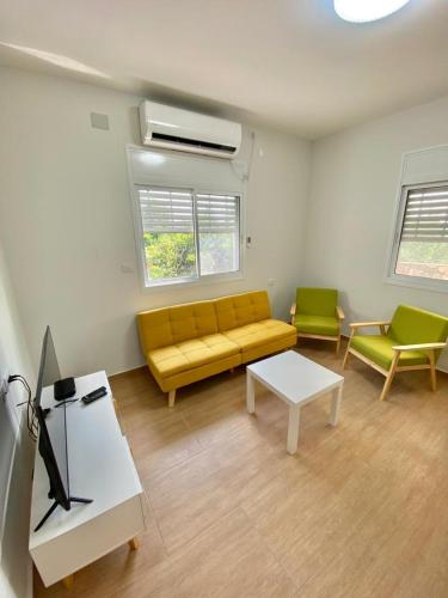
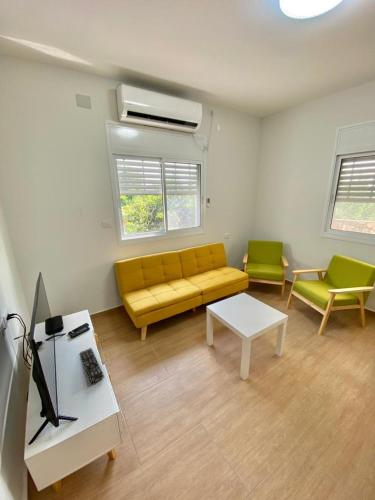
+ remote control [79,347,105,385]
